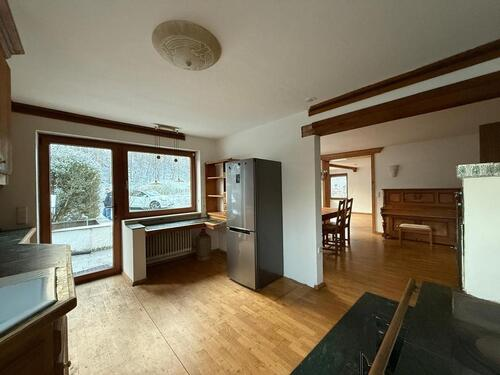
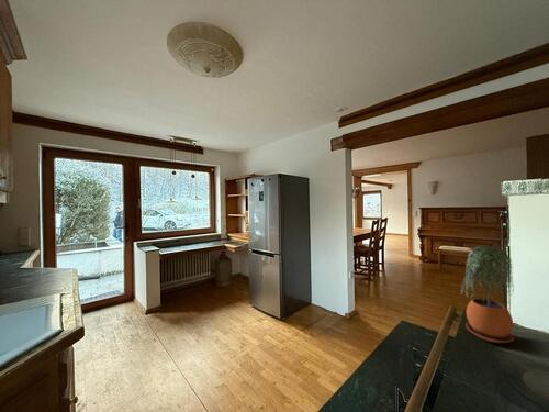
+ potted plant [460,245,515,344]
